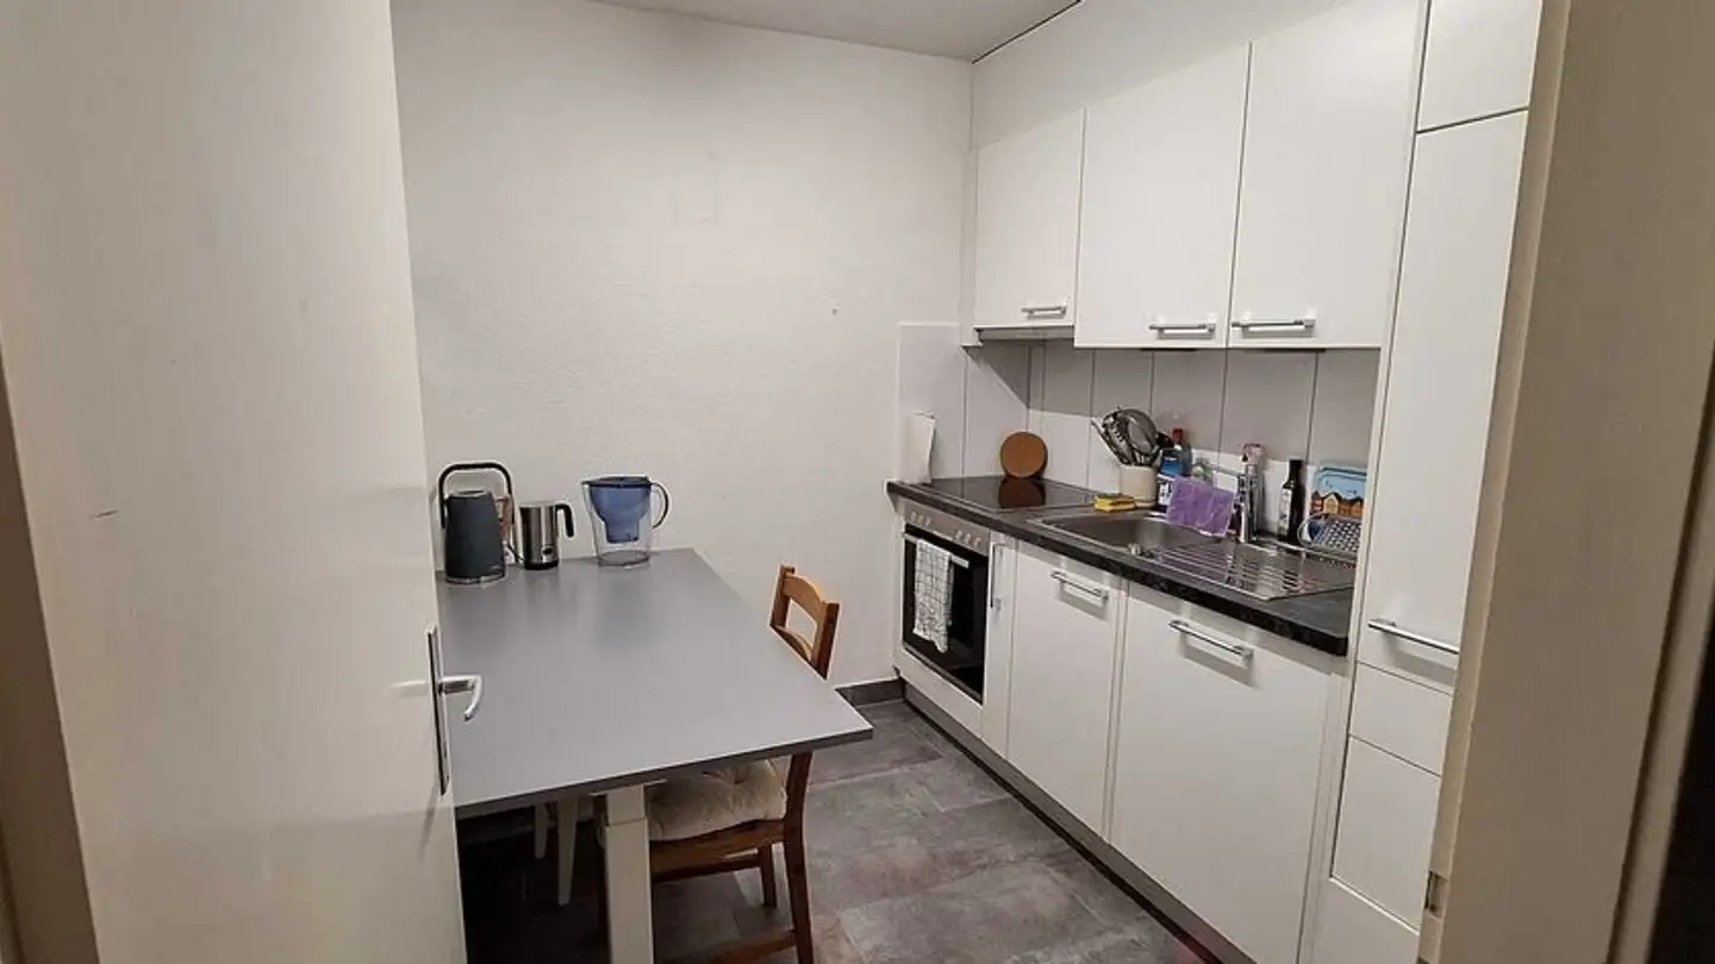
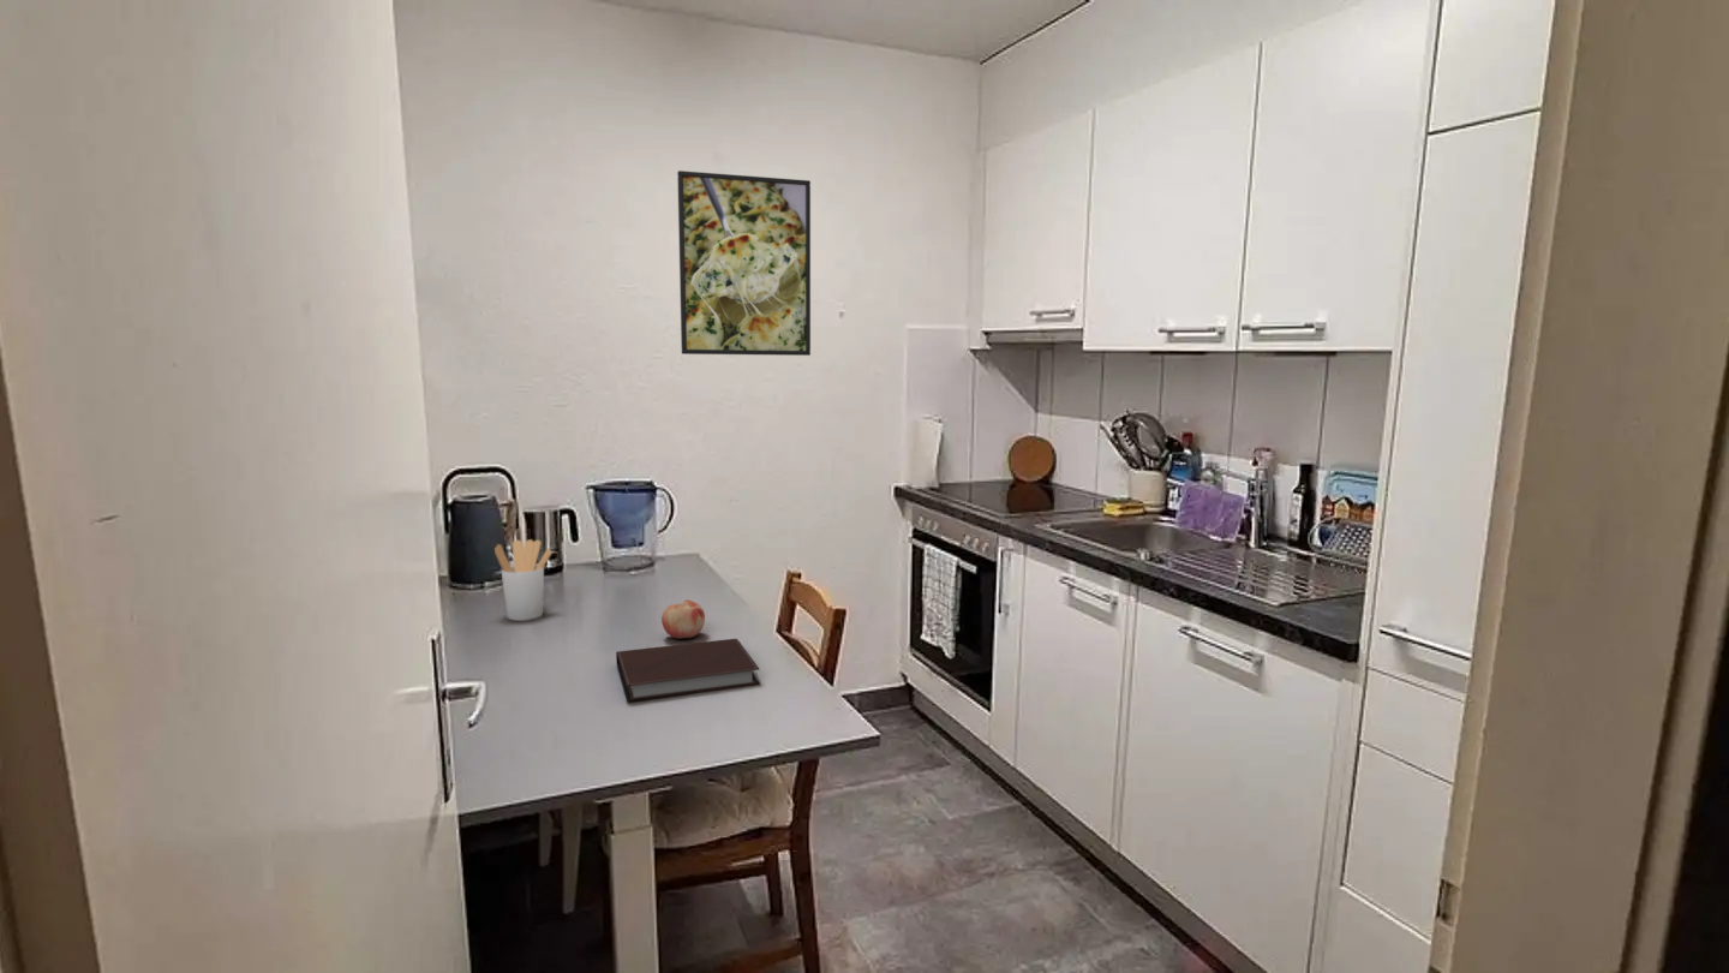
+ utensil holder [493,538,554,622]
+ fruit [660,598,706,640]
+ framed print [676,169,812,357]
+ notebook [615,638,761,703]
